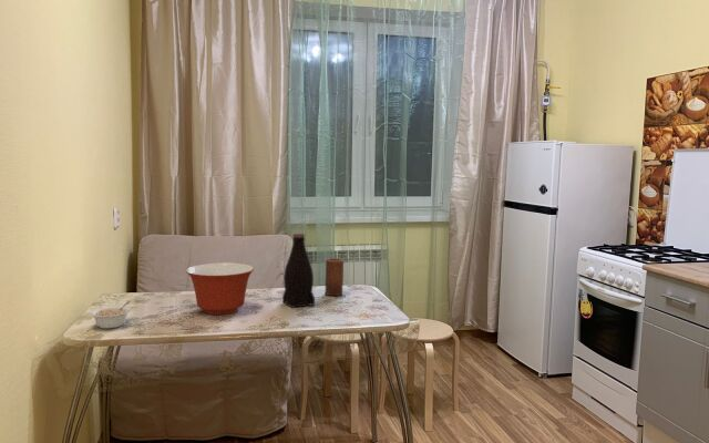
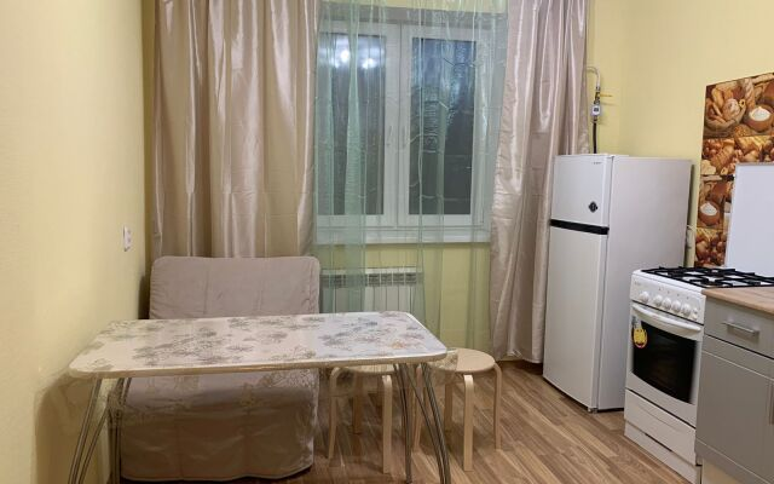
- candle [323,257,345,297]
- legume [90,300,131,330]
- mixing bowl [185,262,255,316]
- bottle [281,233,316,309]
